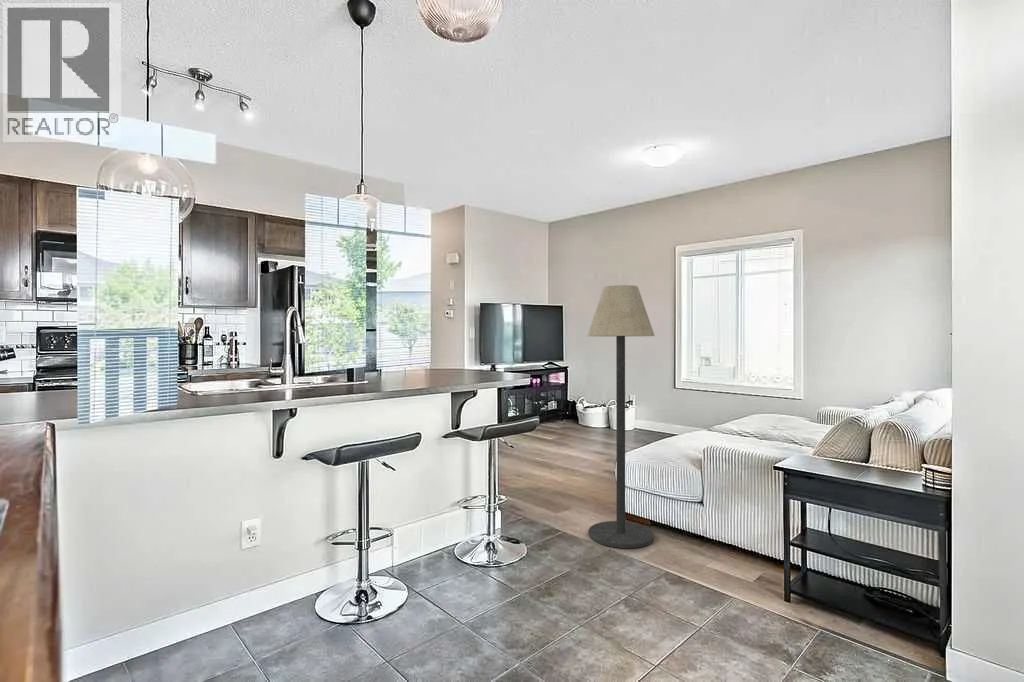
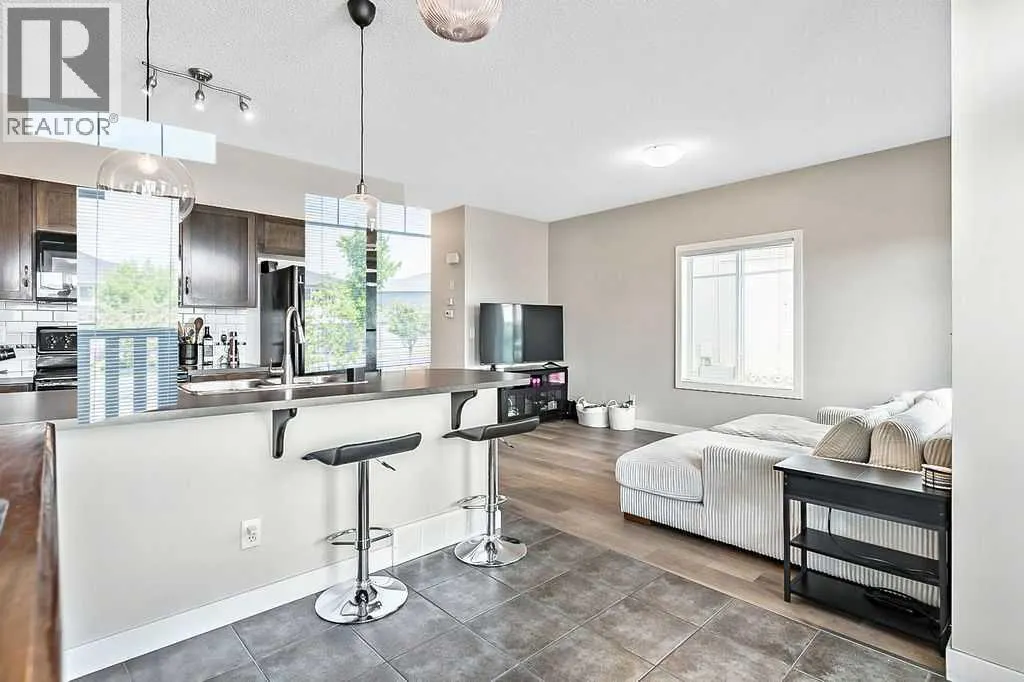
- floor lamp [586,284,656,549]
